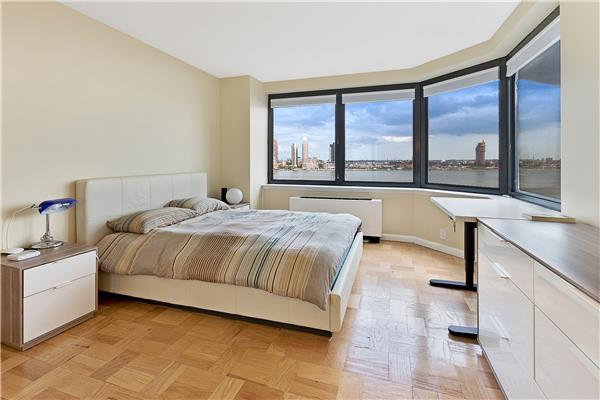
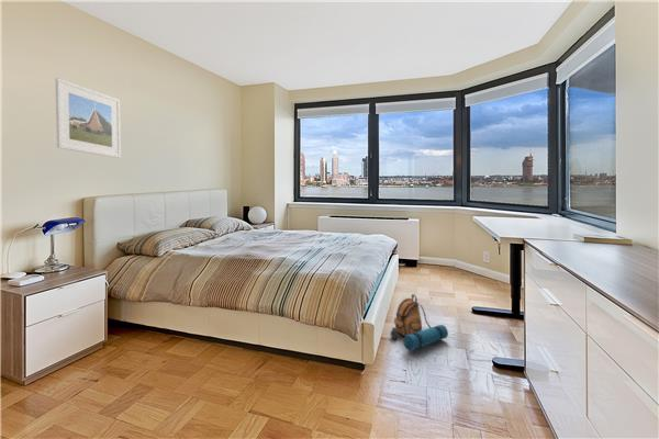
+ backpack [390,293,449,351]
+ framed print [55,77,122,159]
